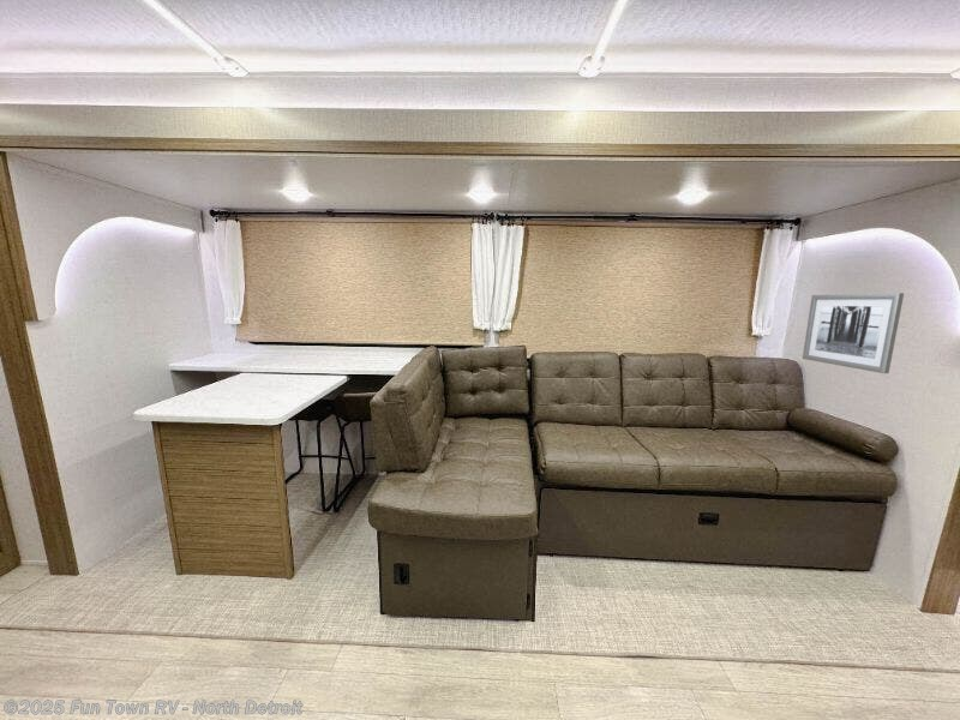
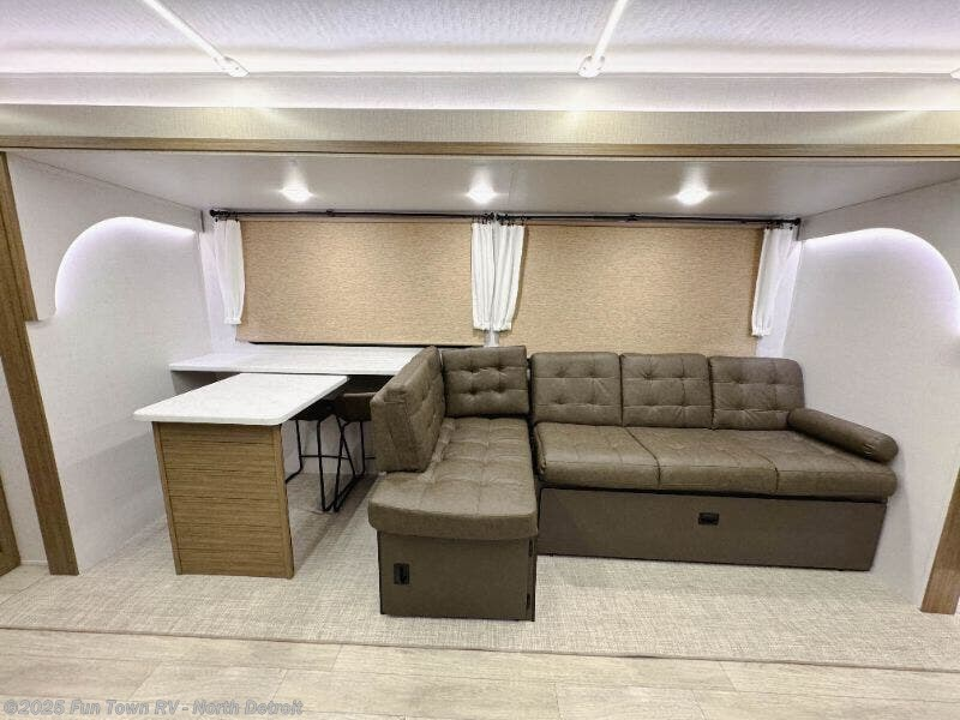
- wall art [802,292,905,374]
